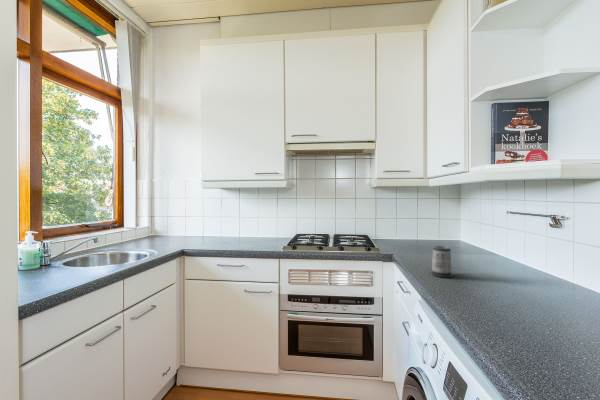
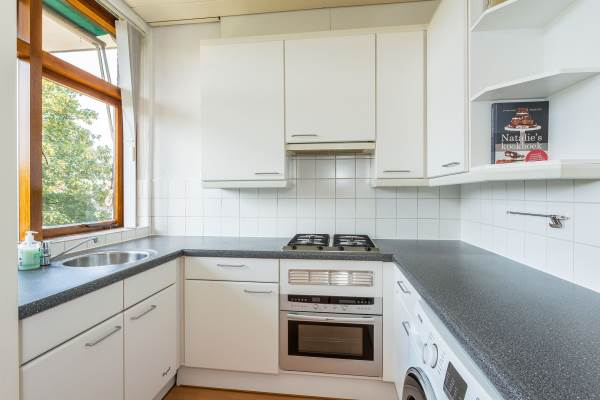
- mug [430,245,454,278]
